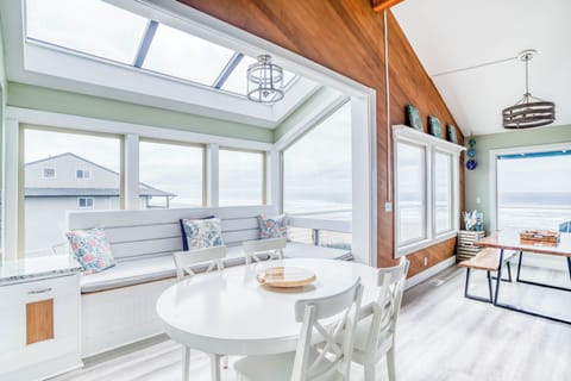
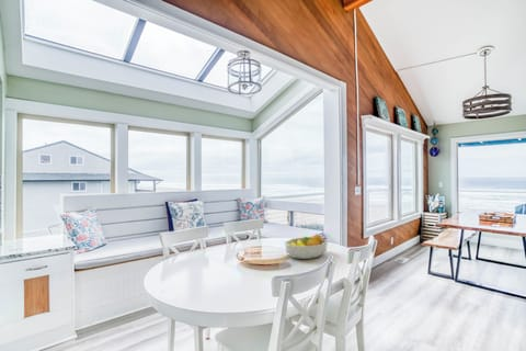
+ fruit bowl [284,233,329,260]
